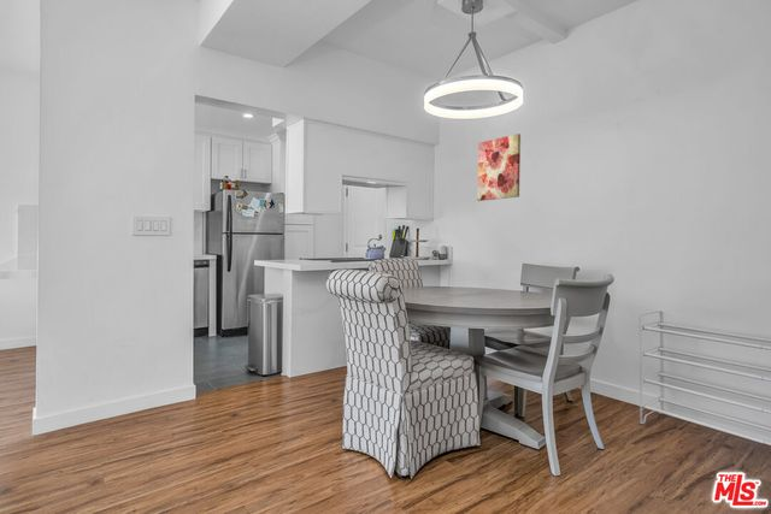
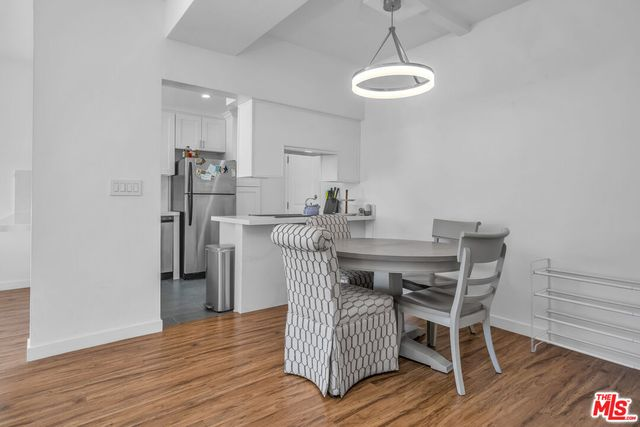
- wall art [477,132,522,202]
